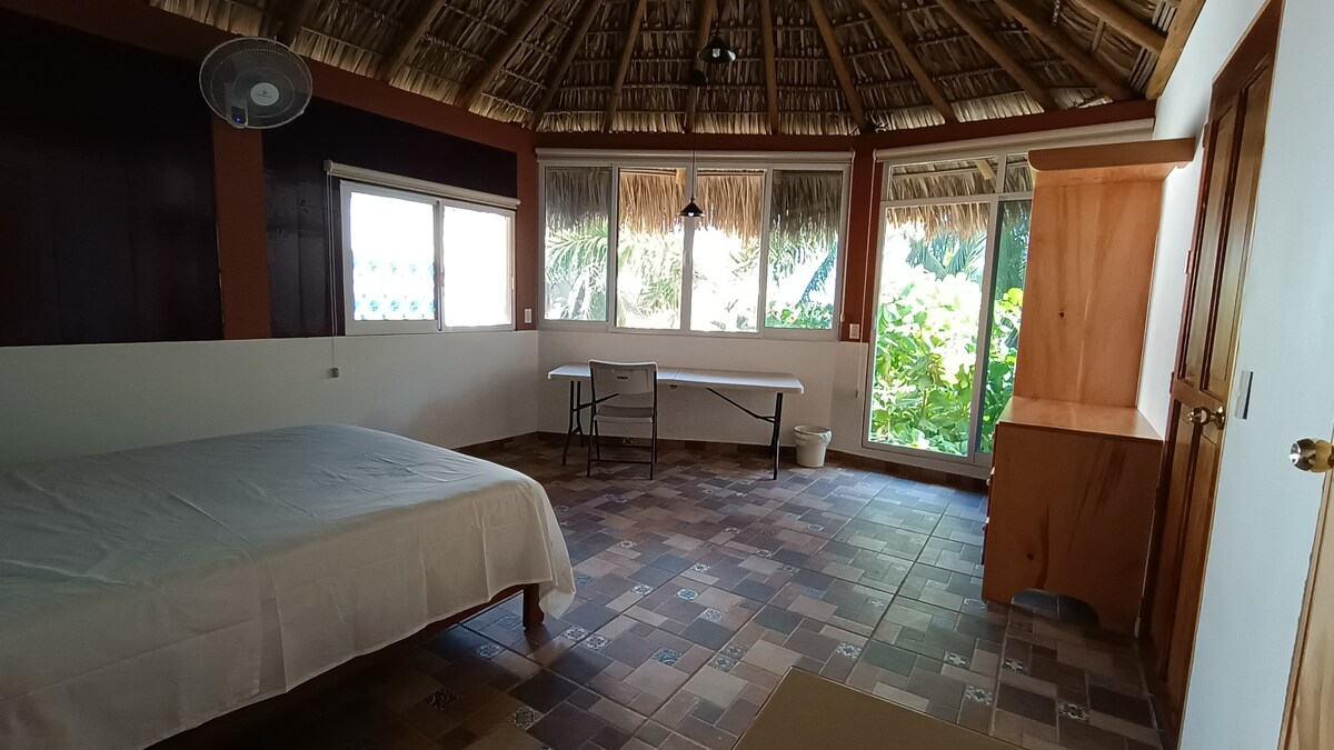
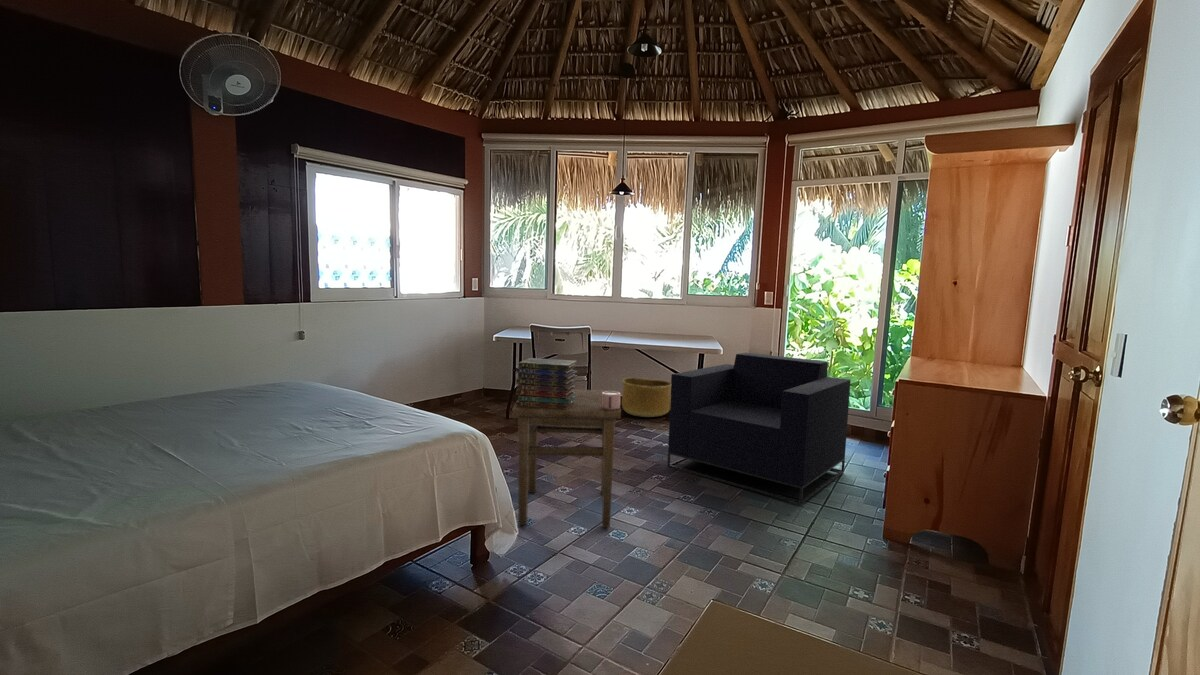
+ basket [621,377,671,418]
+ mug [602,390,621,410]
+ book stack [515,357,579,409]
+ armchair [666,352,851,505]
+ side table [512,389,622,528]
